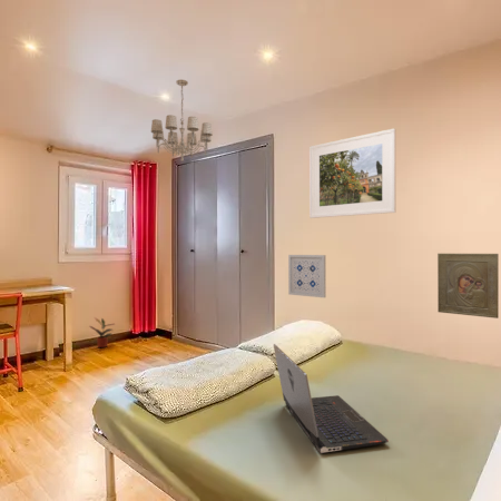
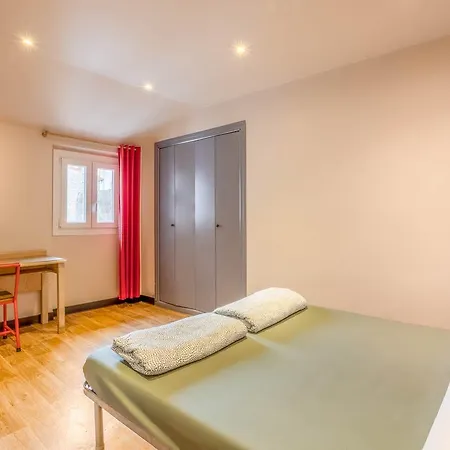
- chandelier [150,78,214,163]
- laptop computer [273,343,390,454]
- wall art [287,254,327,298]
- religious icon [436,253,500,320]
- potted plant [89,316,116,348]
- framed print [308,128,396,219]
